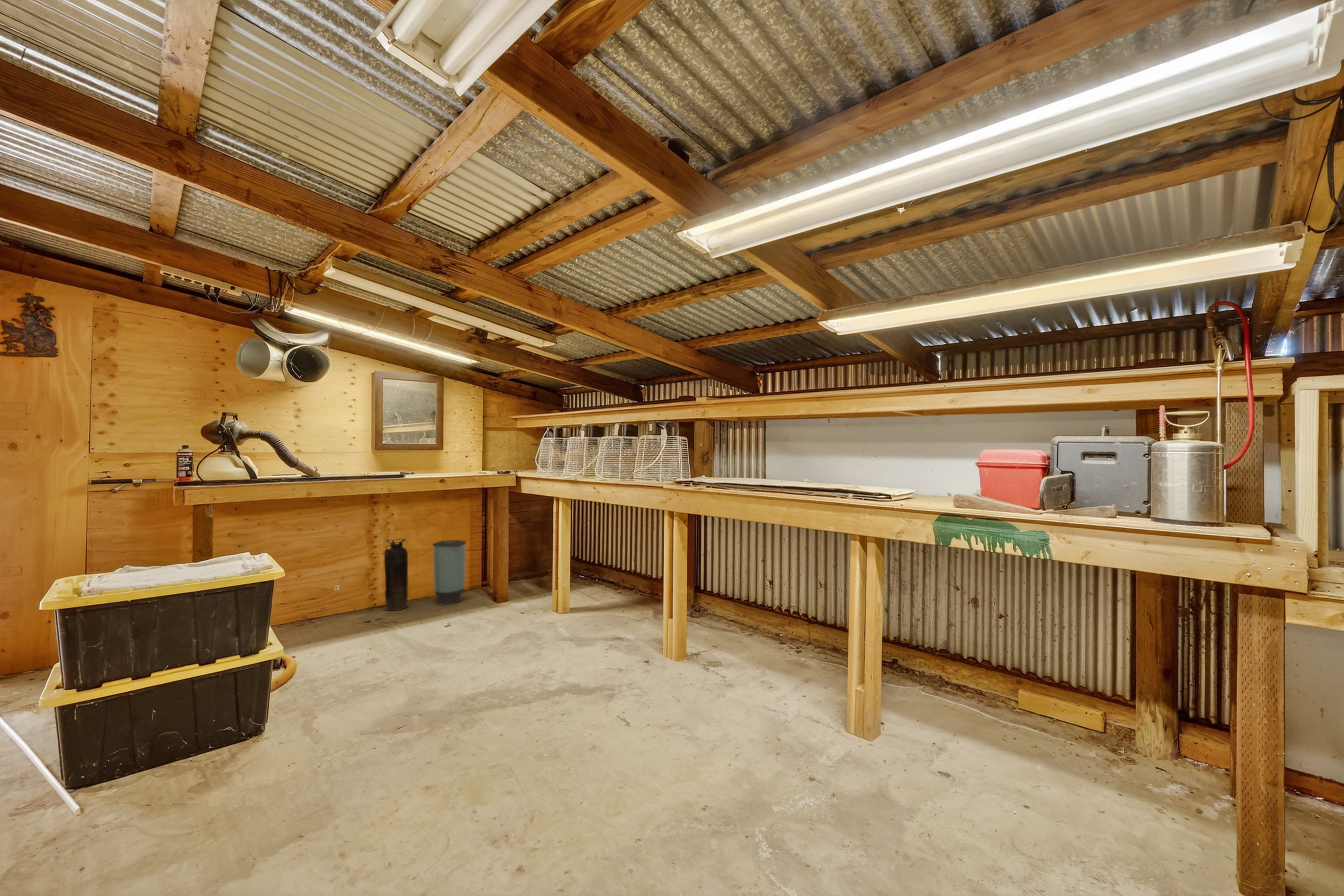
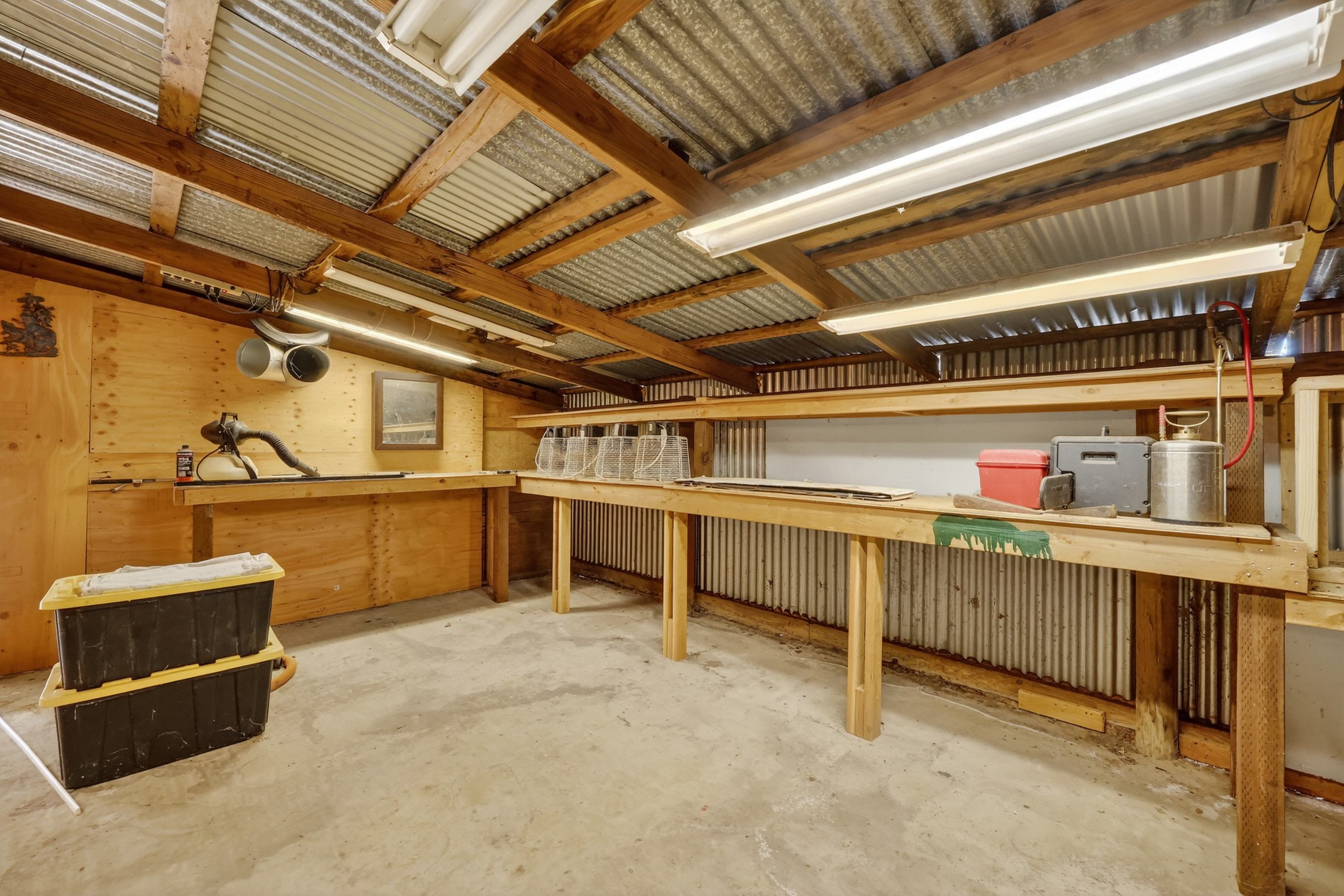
- fire extinguisher [383,539,409,611]
- trash can [432,540,467,605]
